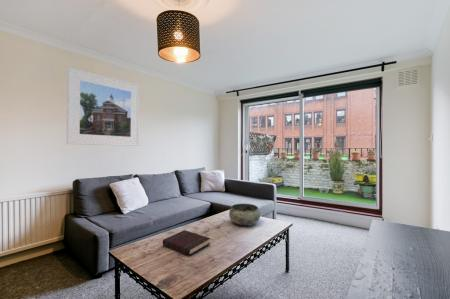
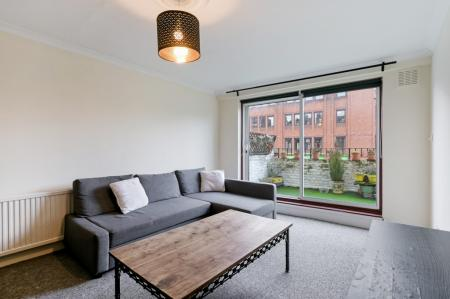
- book [162,229,211,256]
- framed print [66,66,140,147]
- bowl [228,203,261,226]
